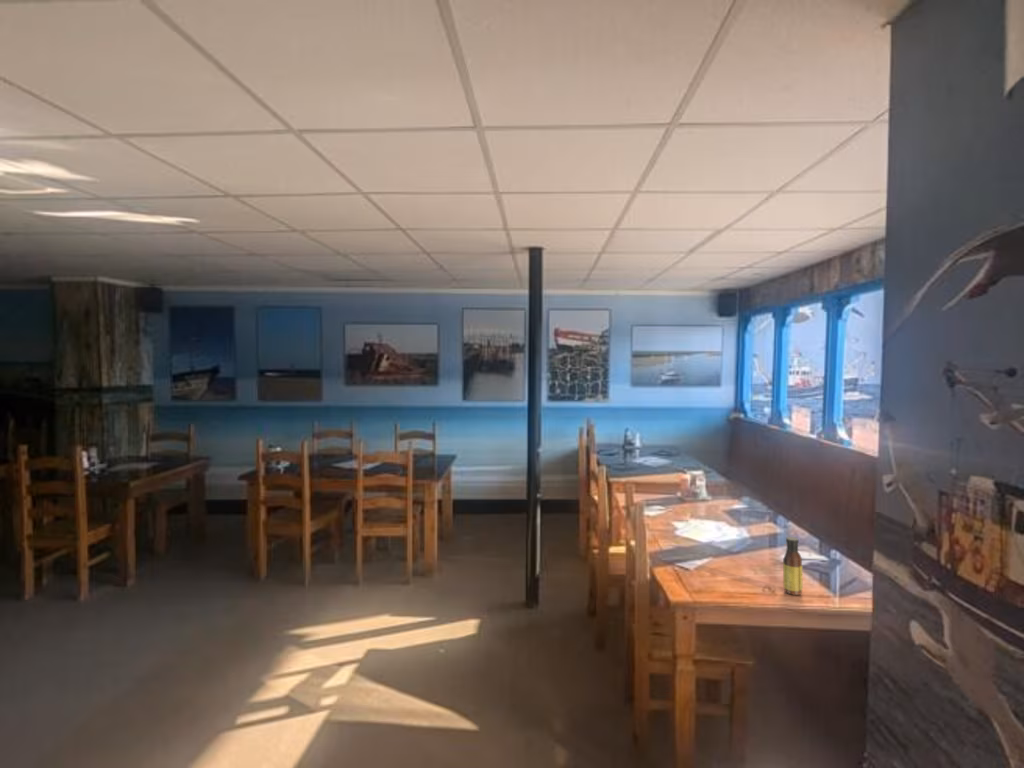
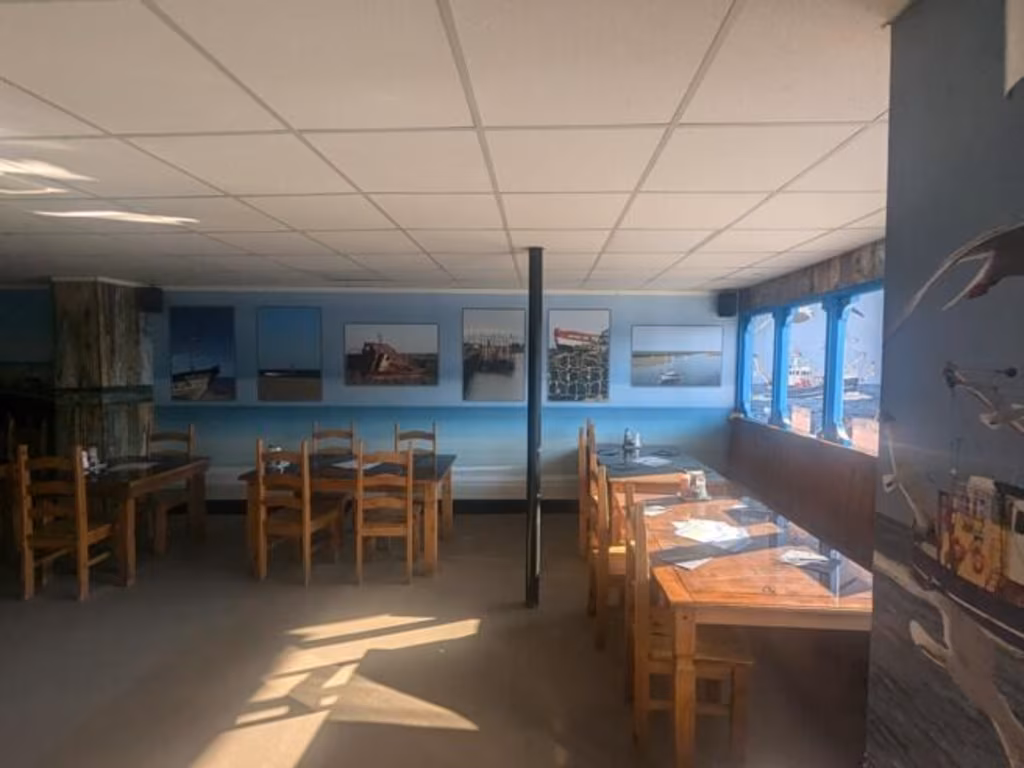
- sauce bottle [782,536,804,596]
